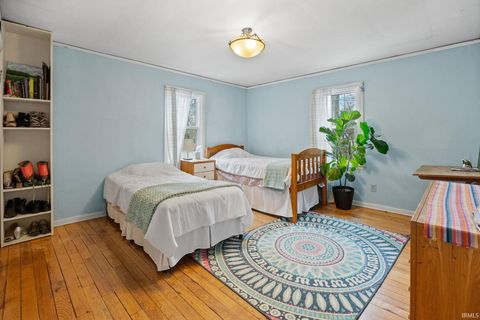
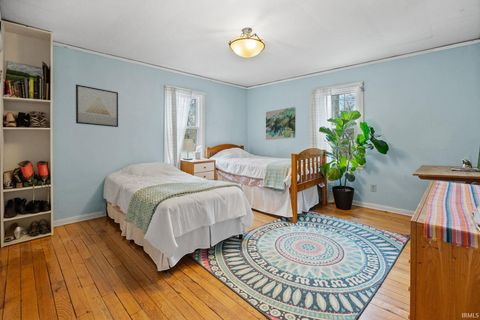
+ wall art [265,106,297,141]
+ wall art [75,83,119,128]
